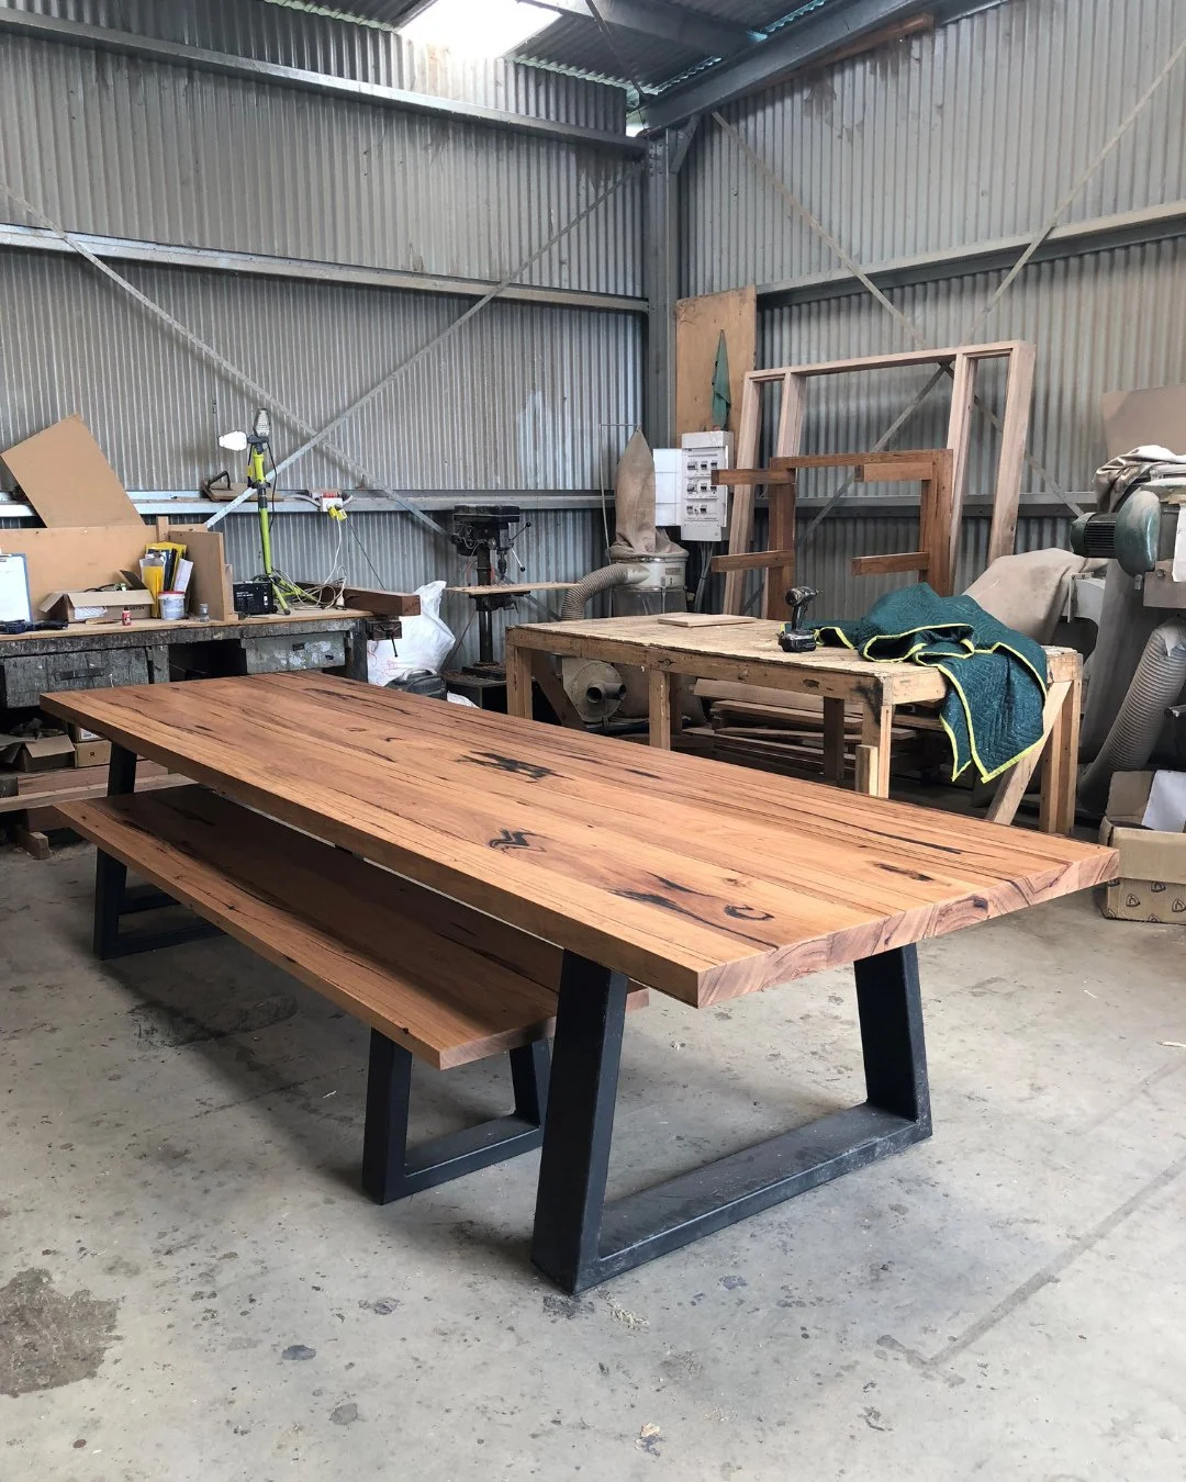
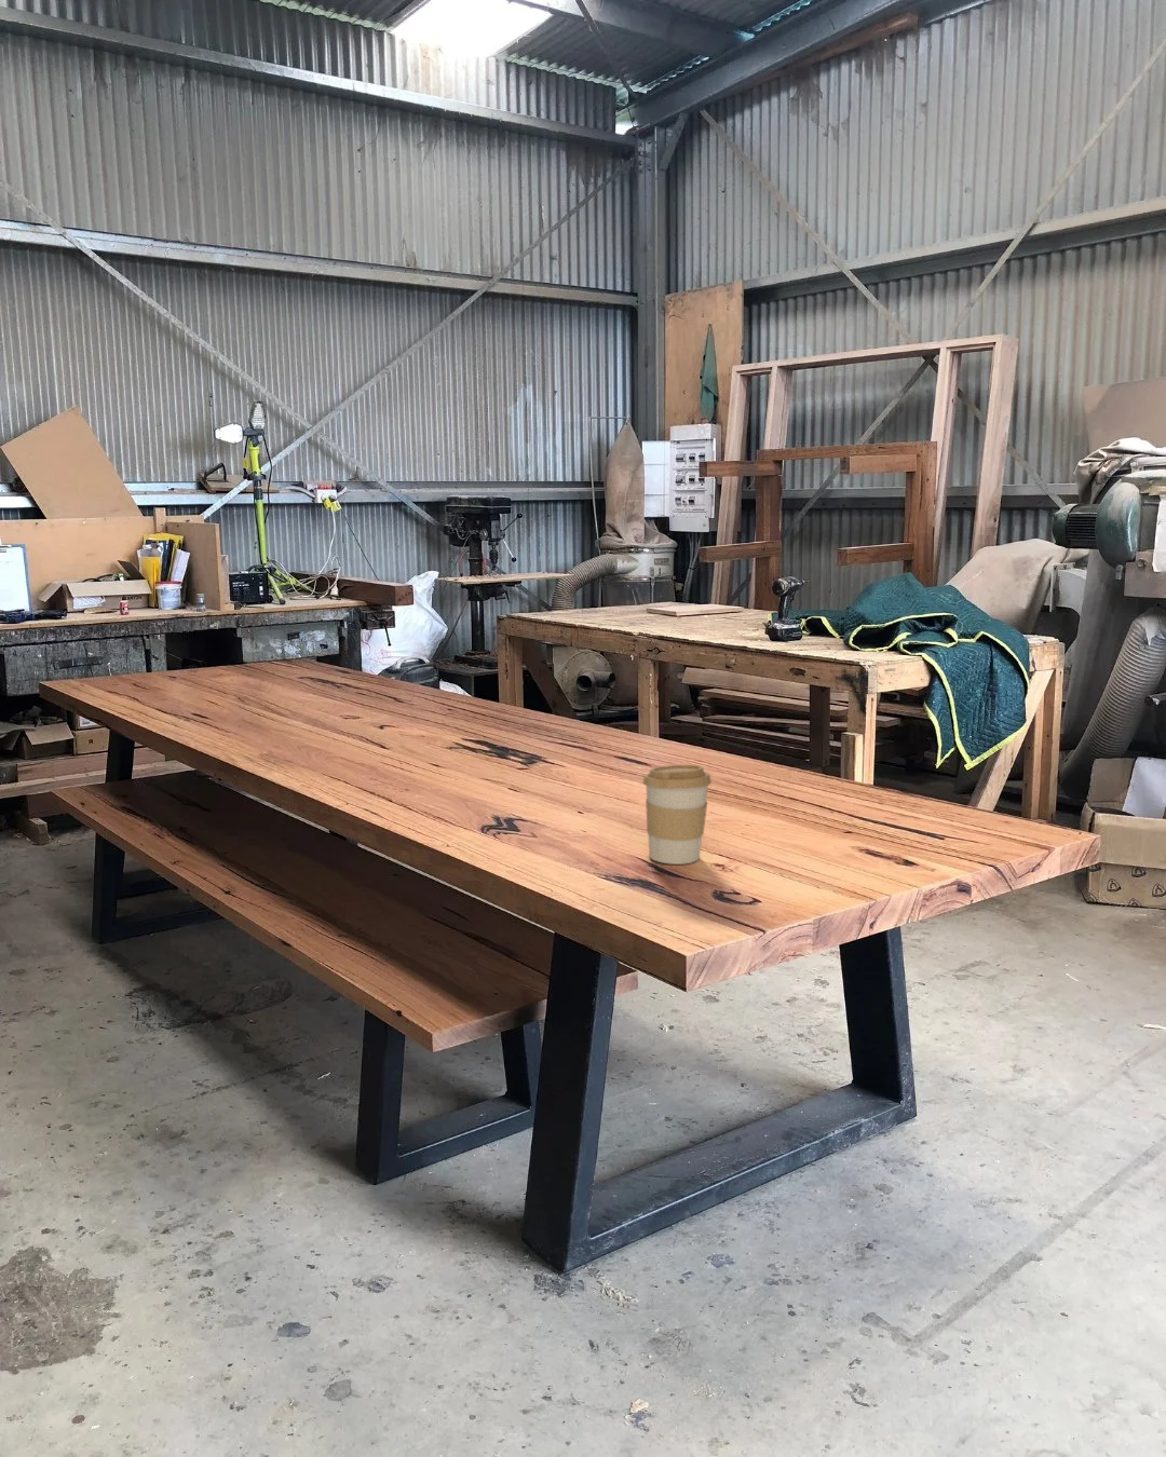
+ coffee cup [641,764,713,866]
